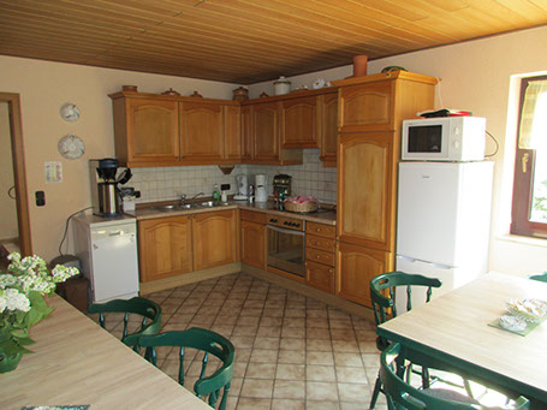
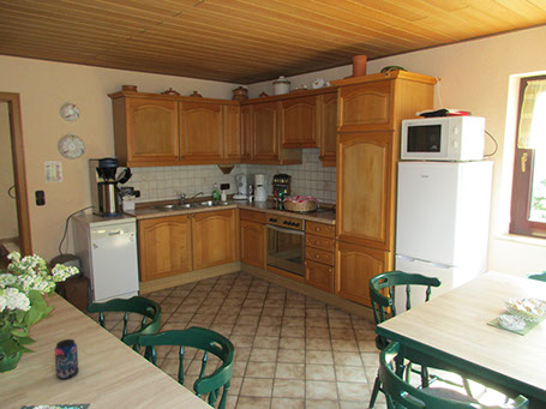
+ beverage can [54,338,79,380]
